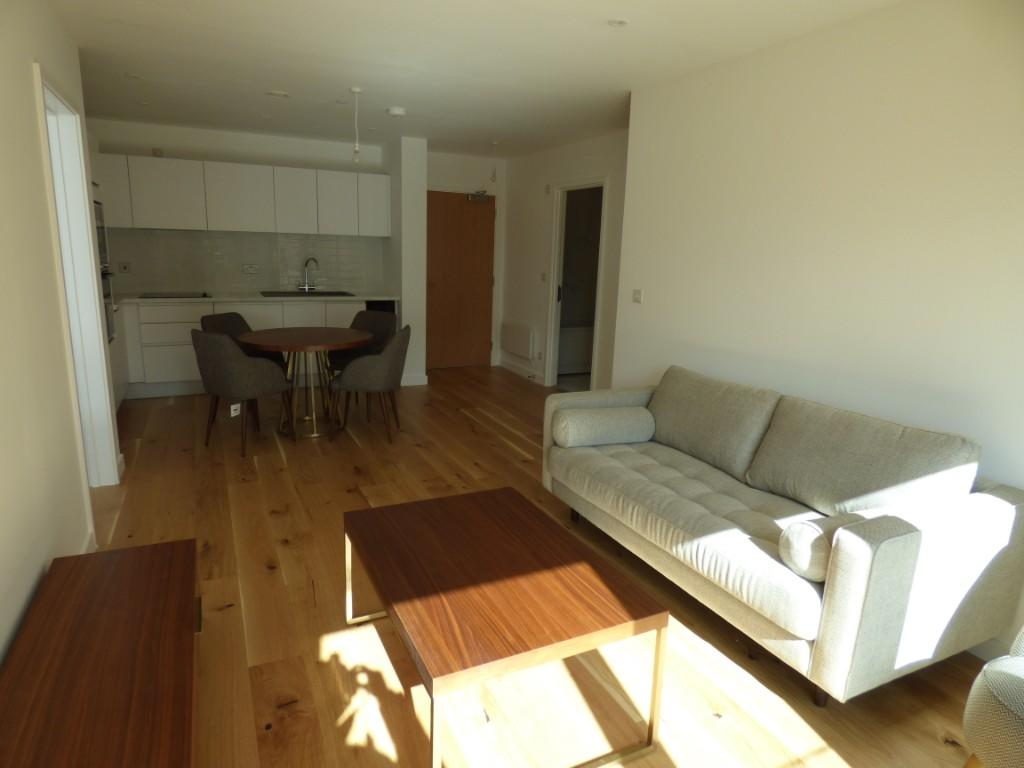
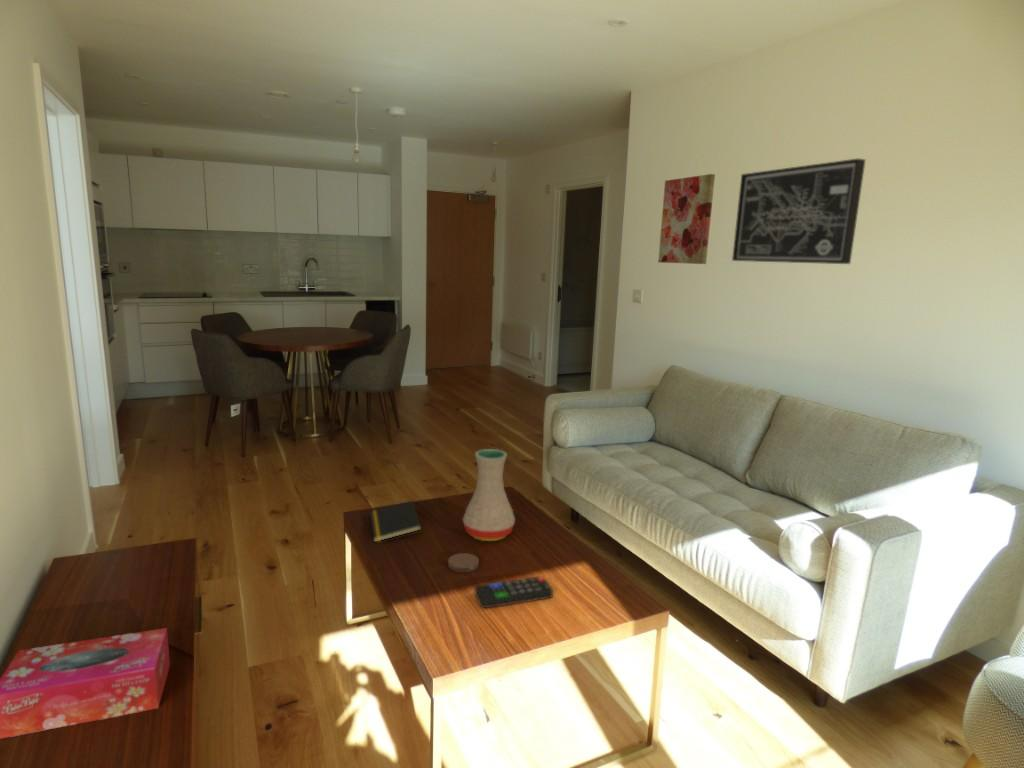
+ wall art [731,157,866,265]
+ vase [462,448,516,542]
+ tissue box [0,627,171,740]
+ notepad [369,500,422,543]
+ coaster [447,552,480,573]
+ wall art [657,173,716,265]
+ remote control [474,575,554,609]
